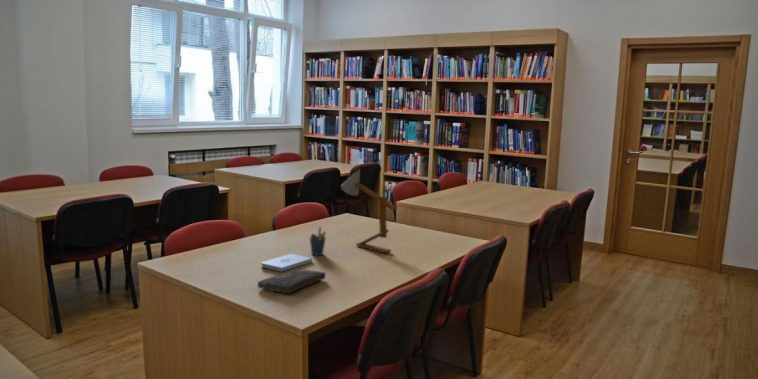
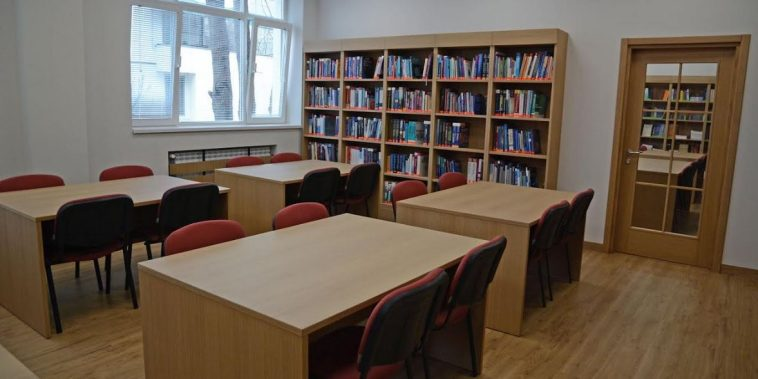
- book [257,268,326,294]
- desk lamp [340,168,398,254]
- pen holder [309,226,327,256]
- notepad [260,253,313,272]
